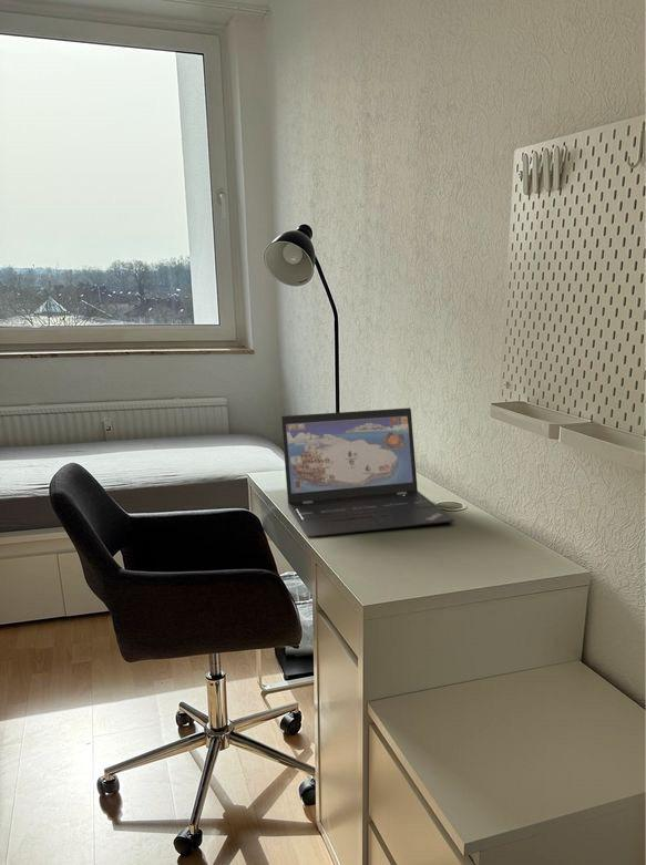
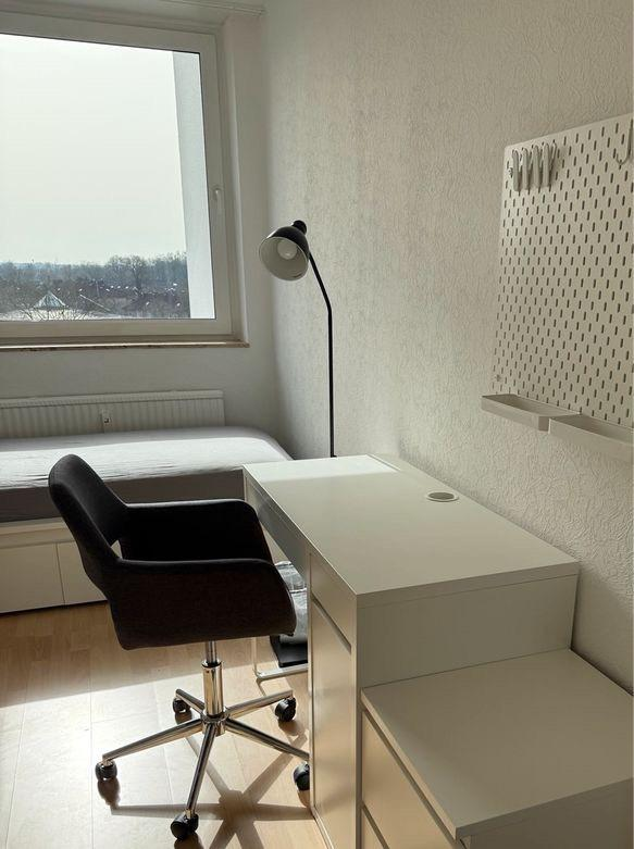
- laptop [280,406,455,538]
